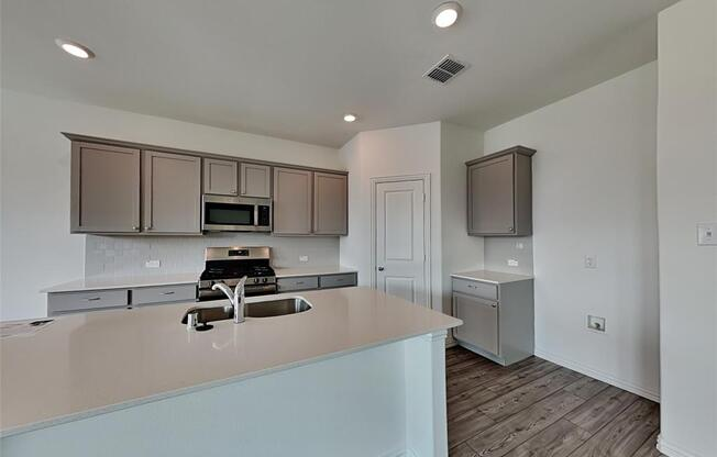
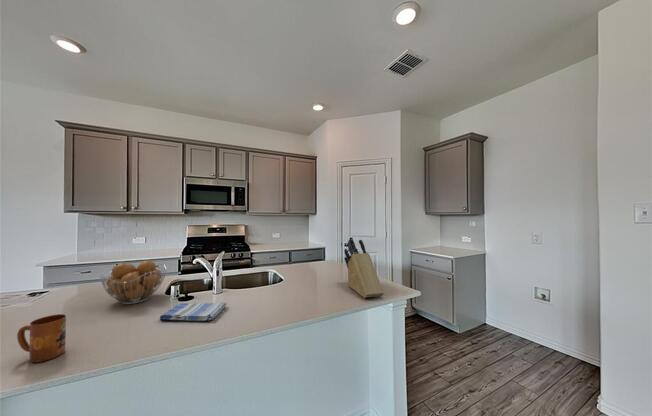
+ fruit basket [99,260,168,305]
+ dish towel [159,301,227,322]
+ mug [16,313,67,363]
+ knife block [343,236,385,299]
